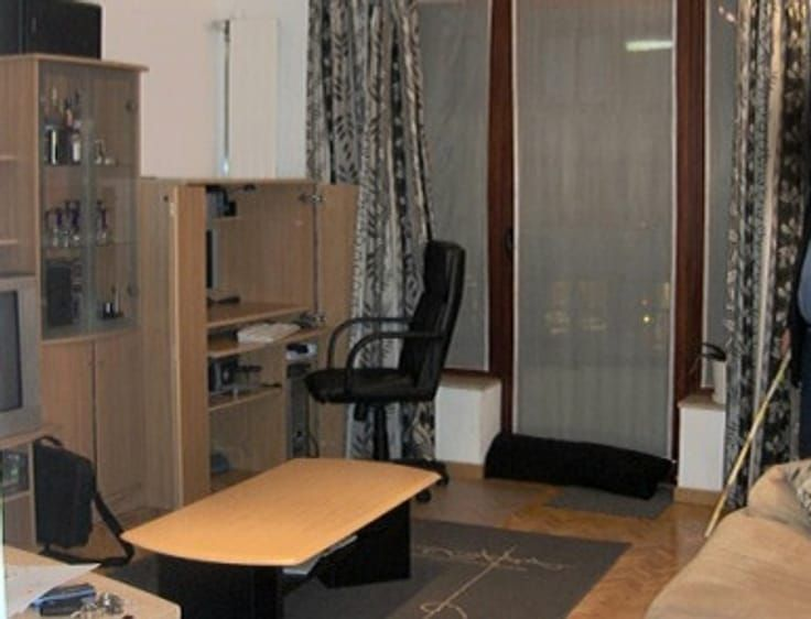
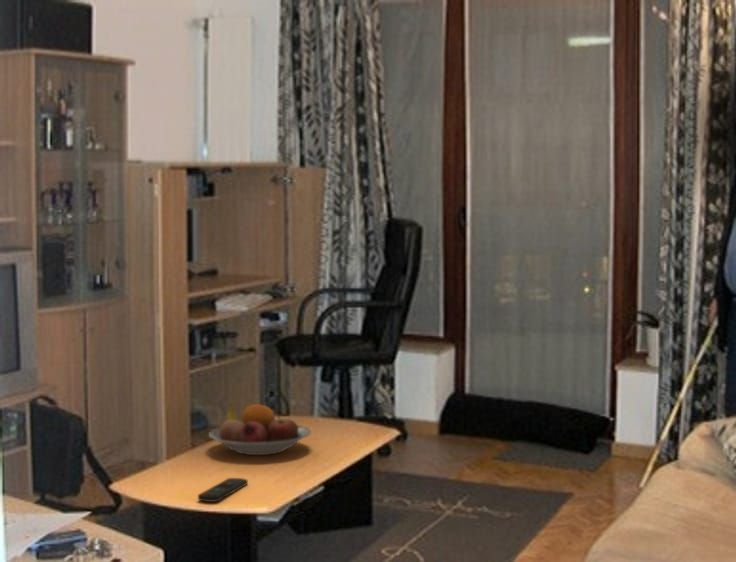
+ fruit bowl [208,403,312,456]
+ remote control [197,477,249,503]
